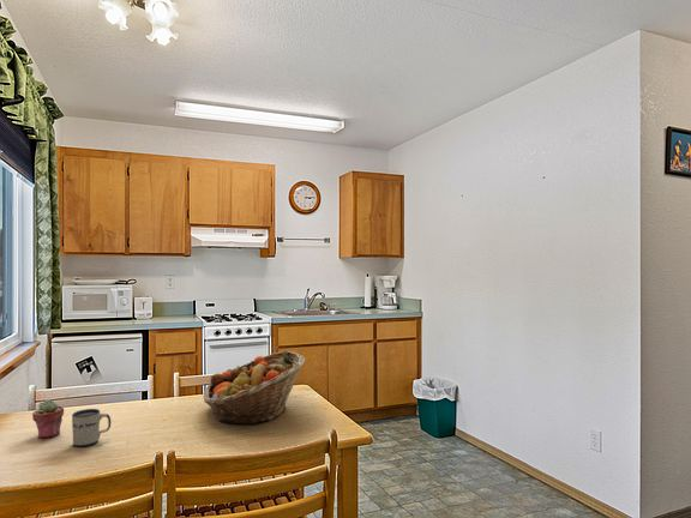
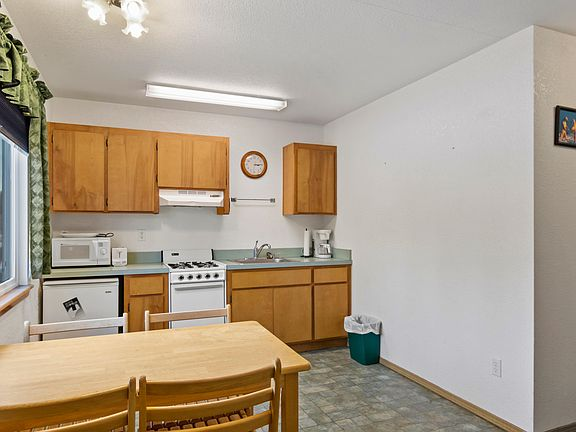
- mug [71,408,112,448]
- potted succulent [31,399,65,439]
- fruit basket [203,350,306,427]
